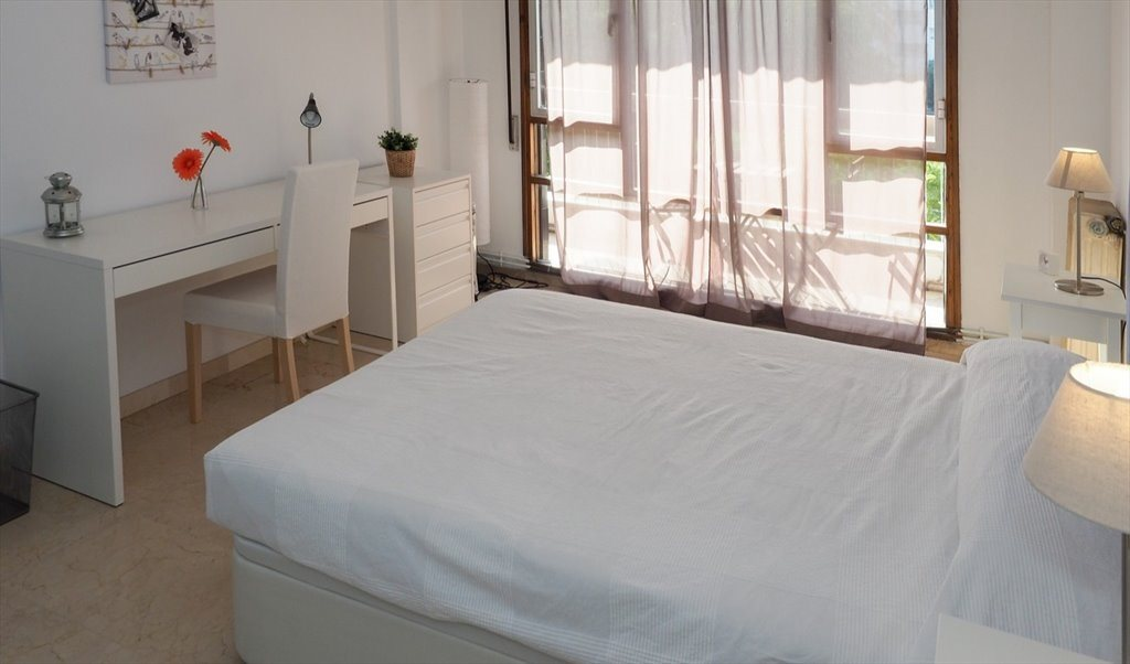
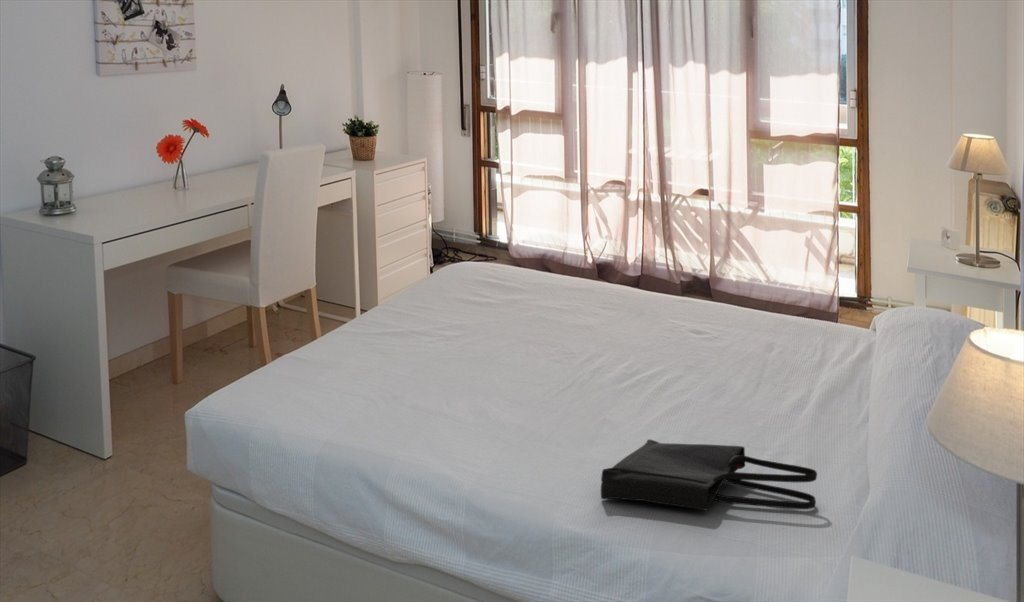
+ tote bag [600,438,818,512]
